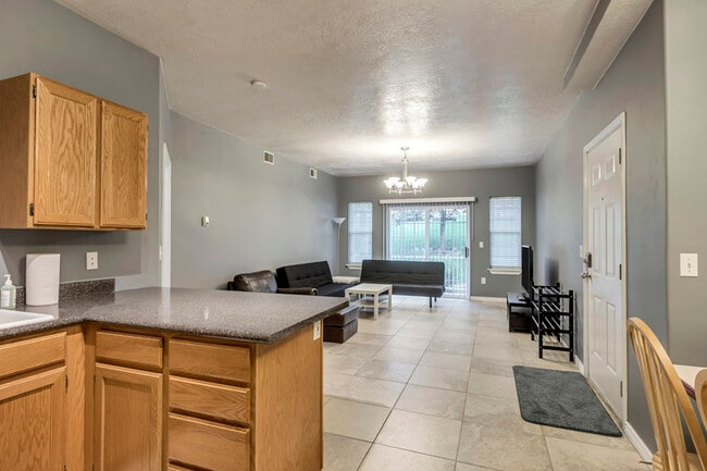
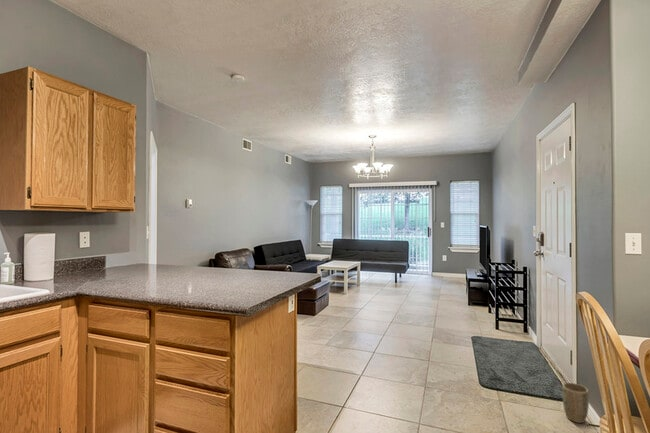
+ plant pot [562,382,590,424]
